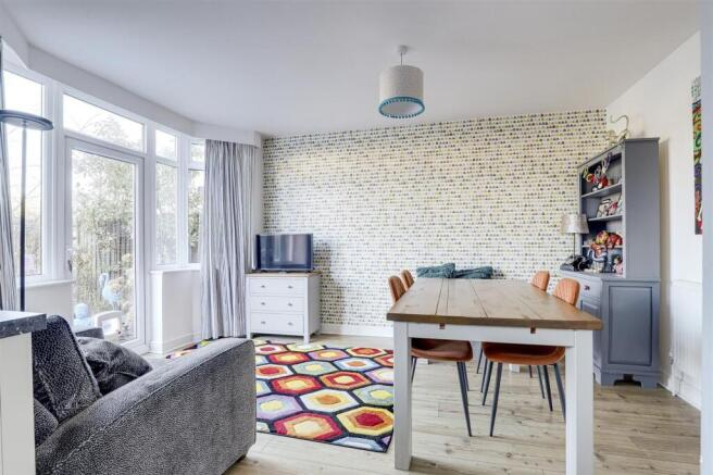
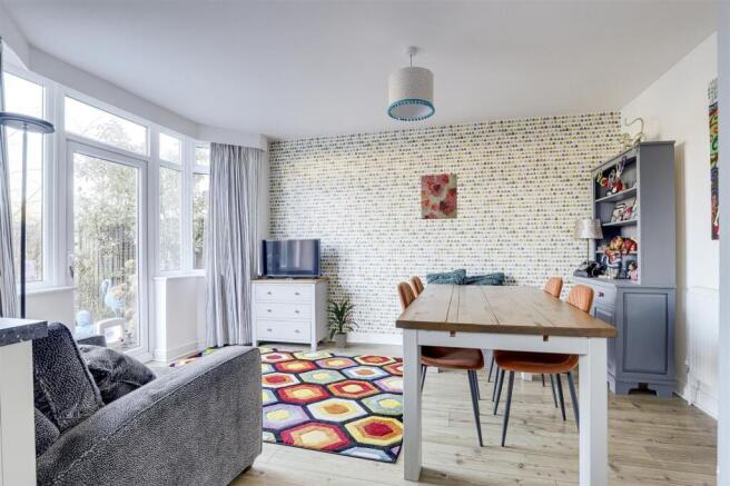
+ wall art [420,172,458,220]
+ indoor plant [325,296,361,349]
